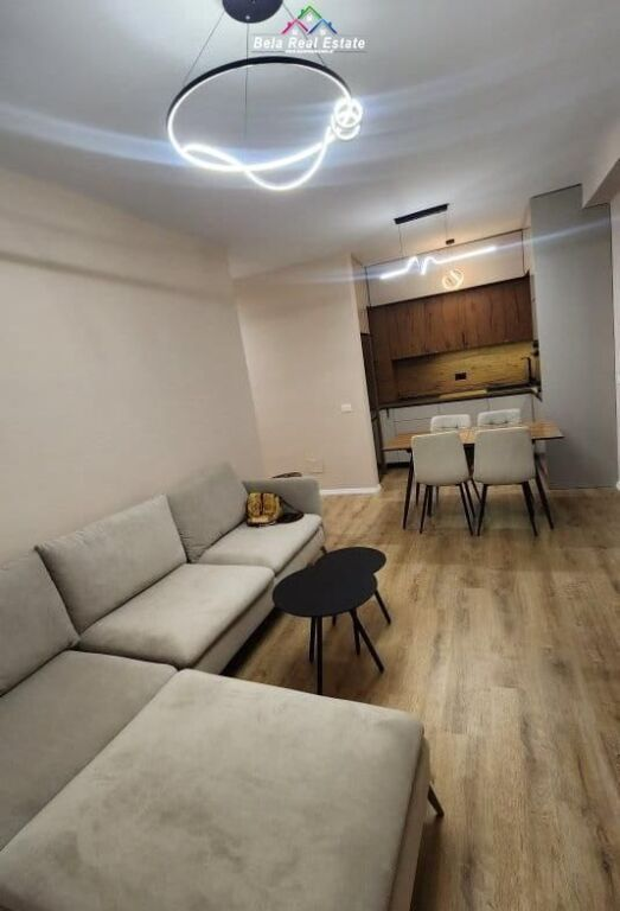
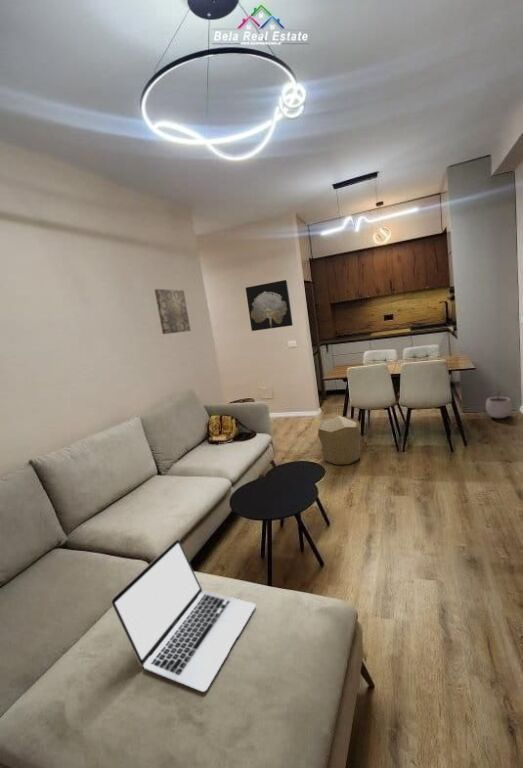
+ plant pot [485,391,513,419]
+ wall art [245,279,294,332]
+ laptop [110,538,257,693]
+ wall art [154,288,192,335]
+ pouf [317,414,362,466]
